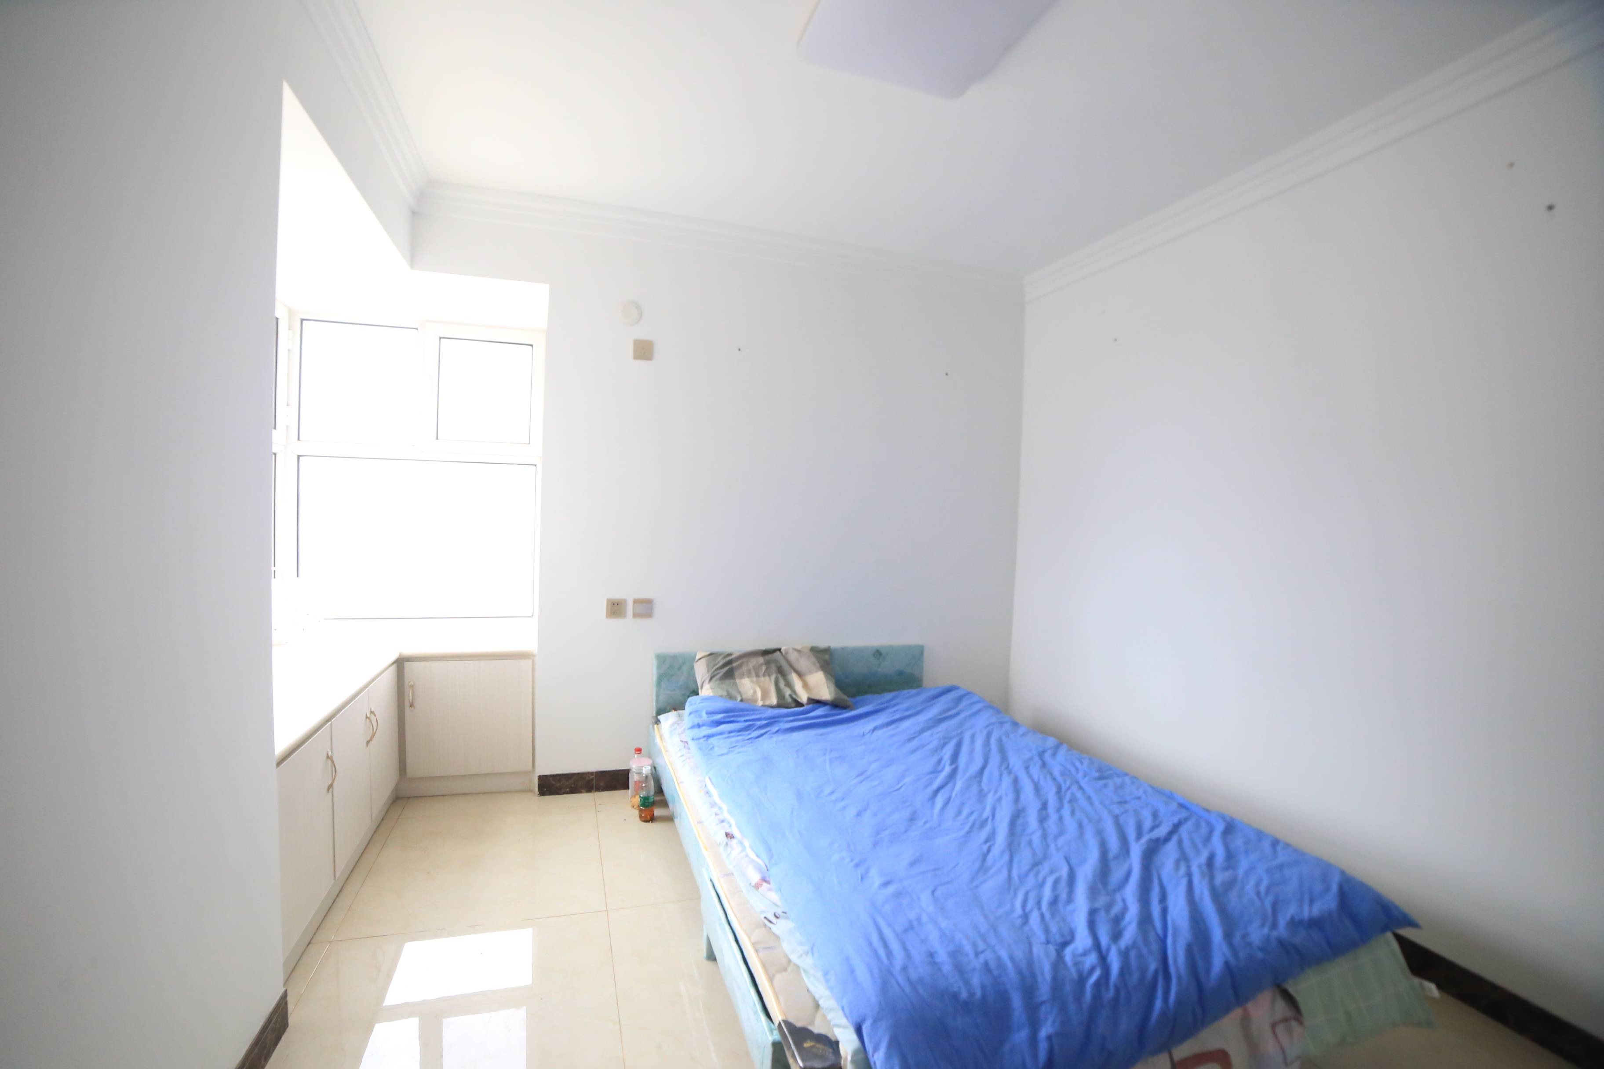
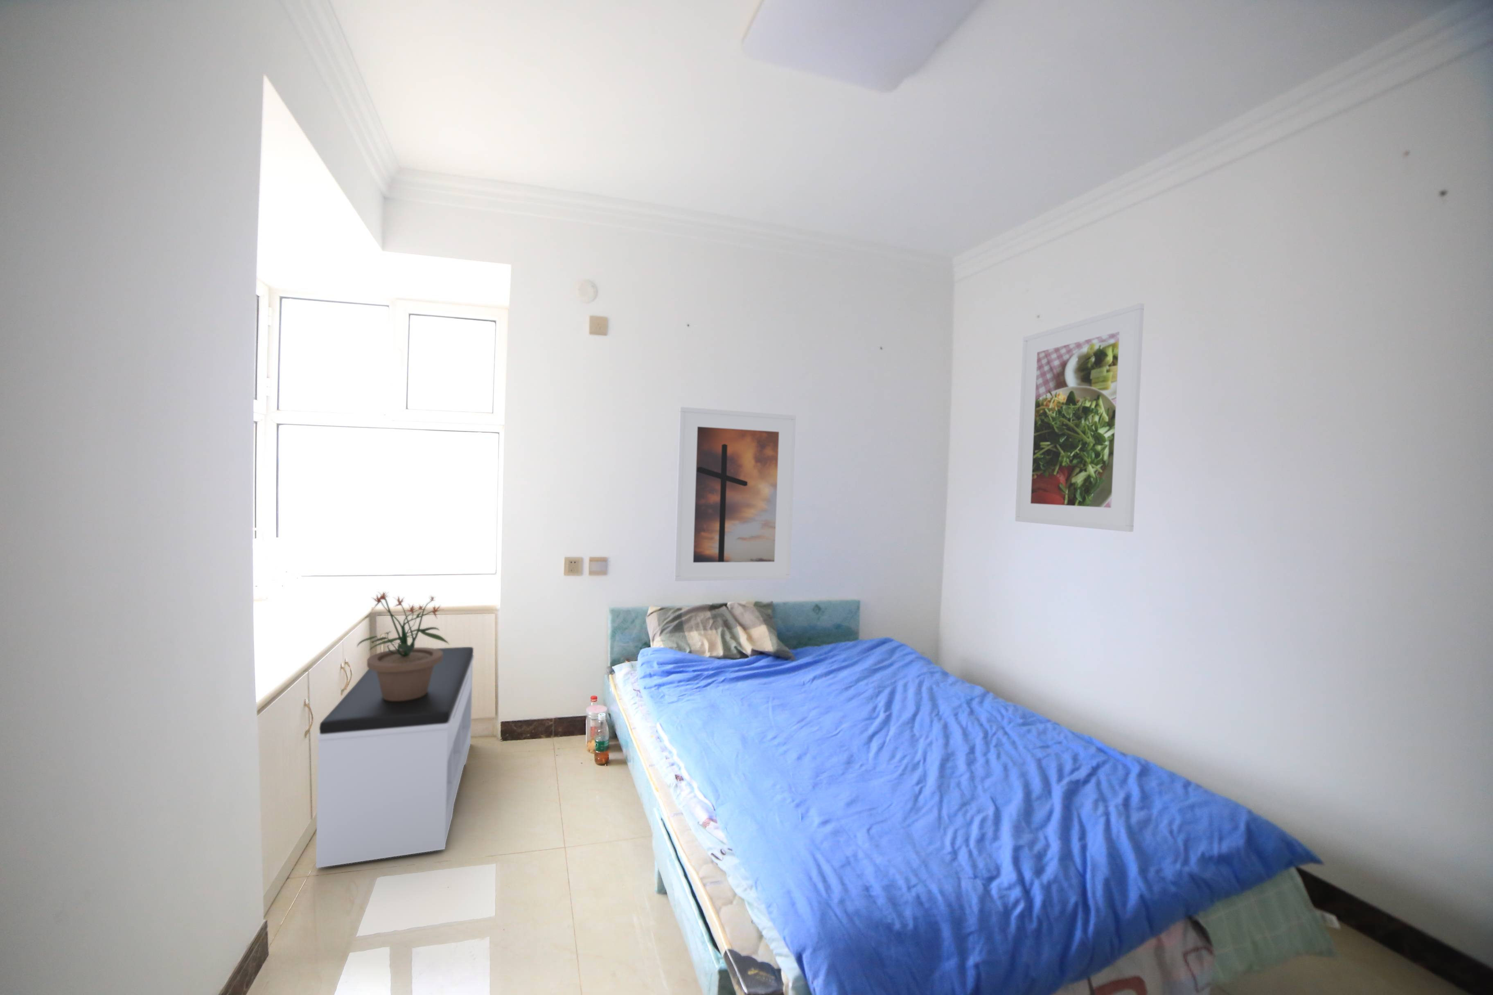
+ bench [315,646,474,868]
+ potted plant [357,591,450,701]
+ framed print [673,406,796,582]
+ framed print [1014,303,1144,532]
